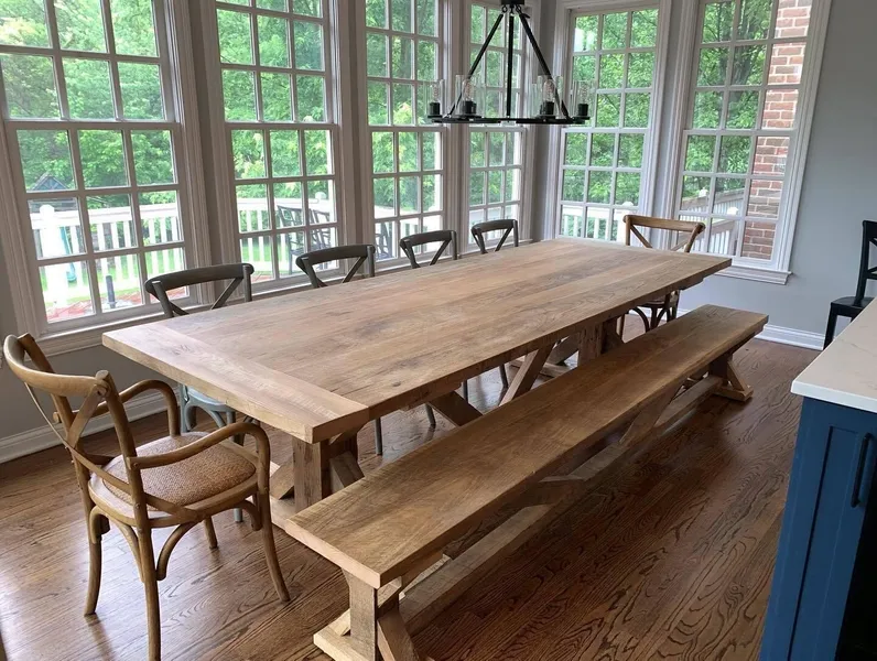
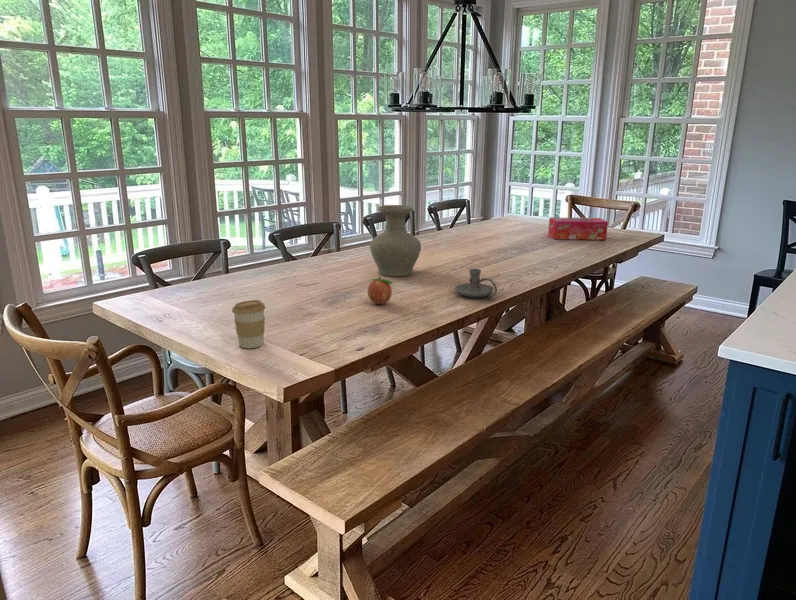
+ fruit [367,275,394,305]
+ tissue box [547,217,609,241]
+ coffee cup [231,299,266,349]
+ vase [369,204,422,277]
+ candle holder [454,268,498,298]
